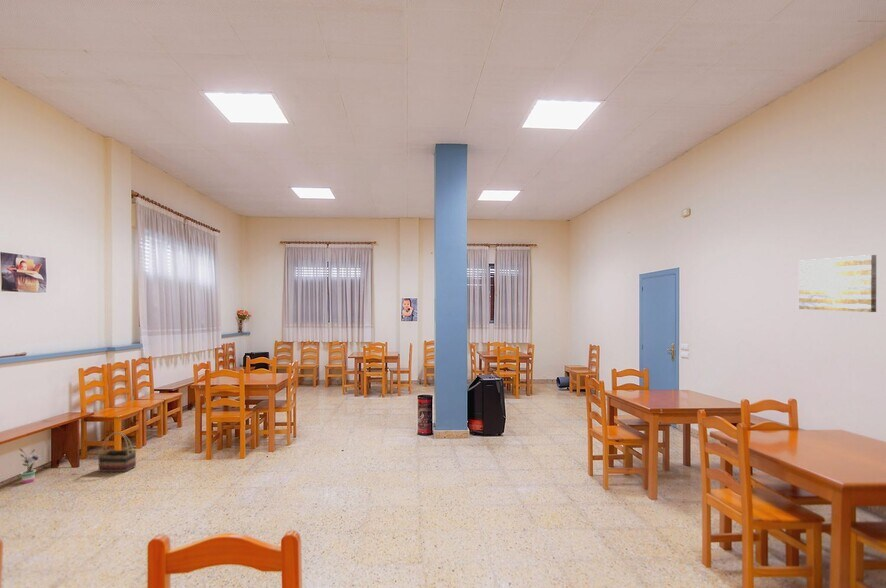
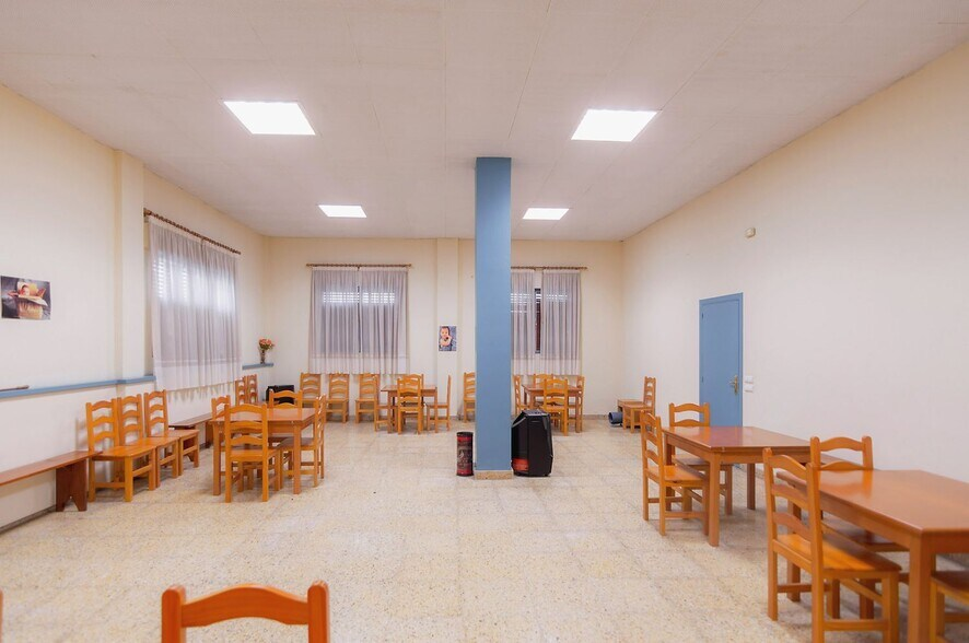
- wall art [798,254,877,313]
- basket [97,431,137,473]
- potted plant [18,448,42,484]
